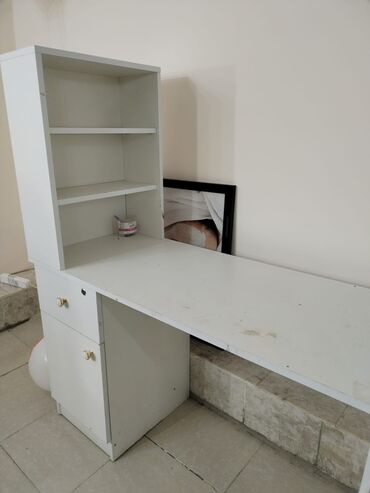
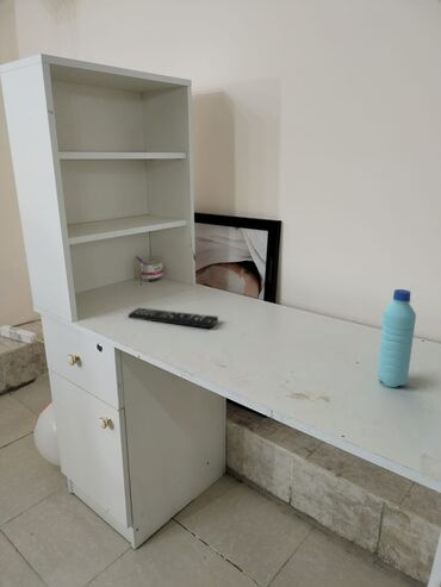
+ remote control [128,307,219,329]
+ water bottle [377,288,417,388]
